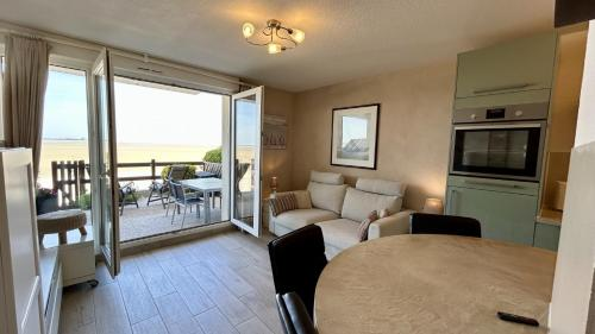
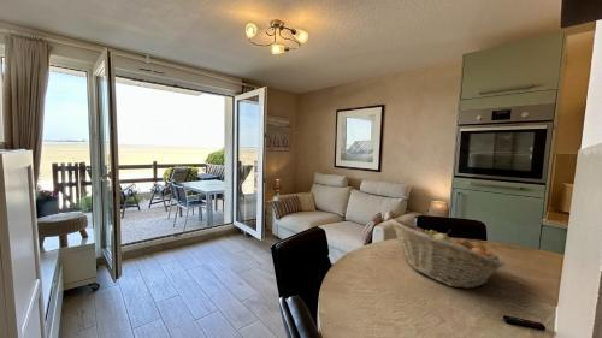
+ fruit basket [389,218,507,290]
